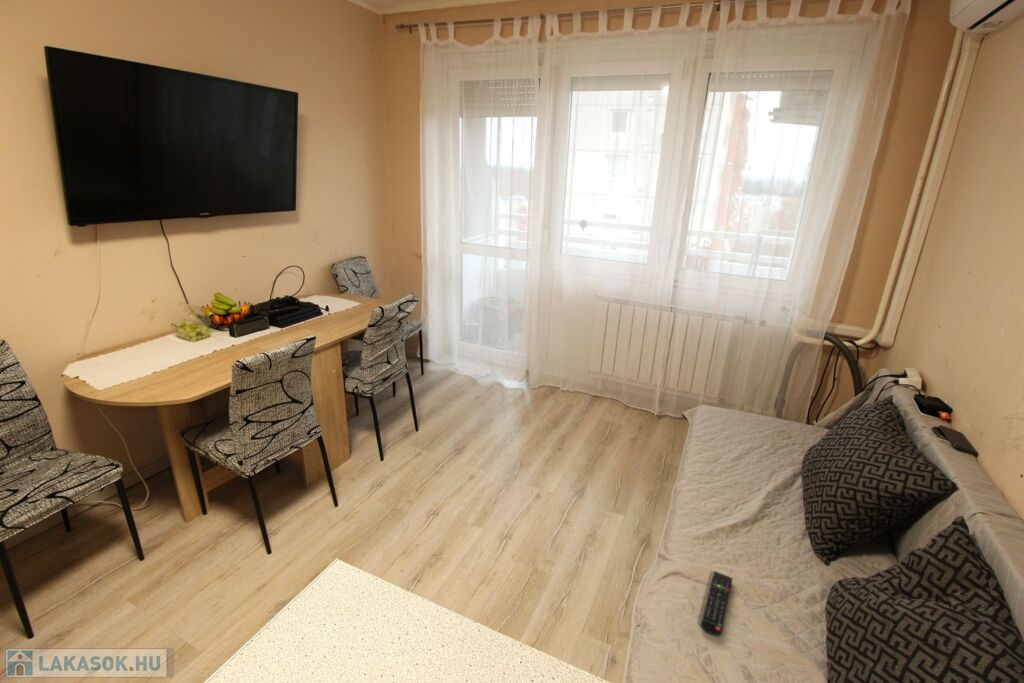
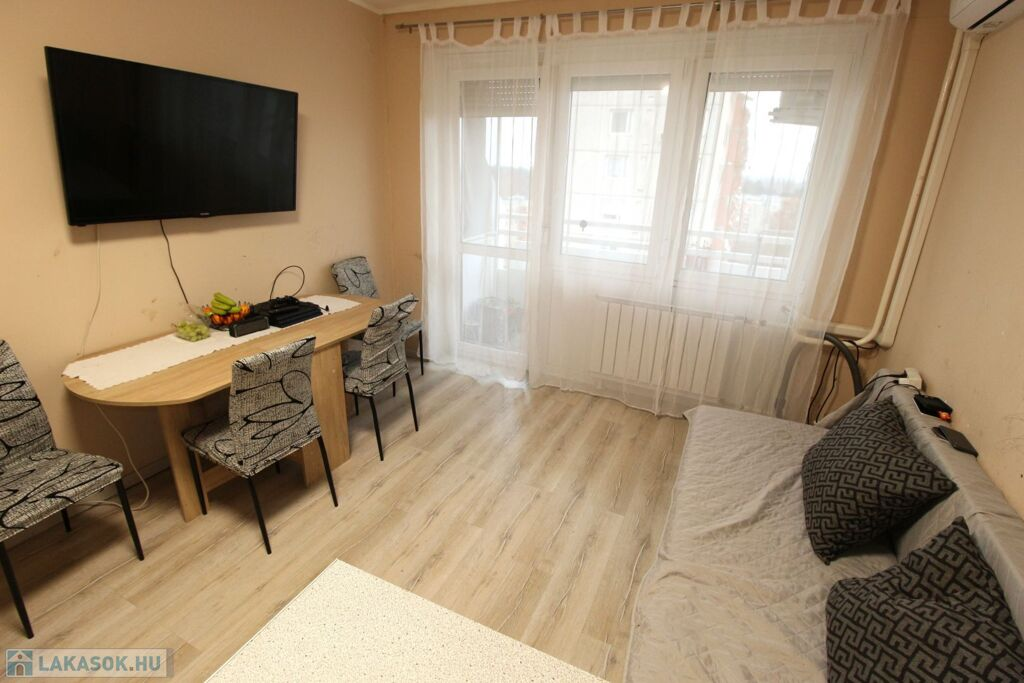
- remote control [700,570,734,637]
